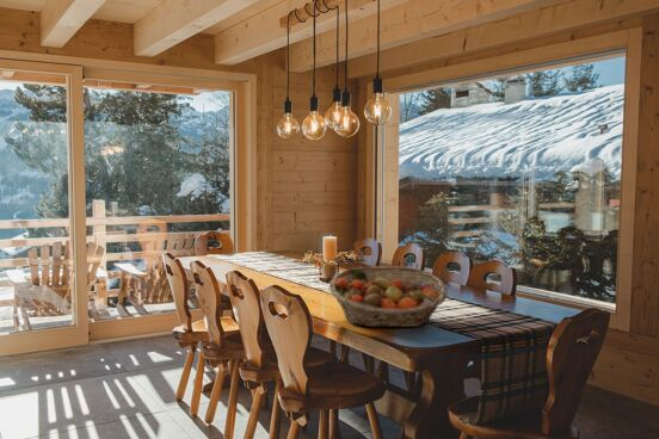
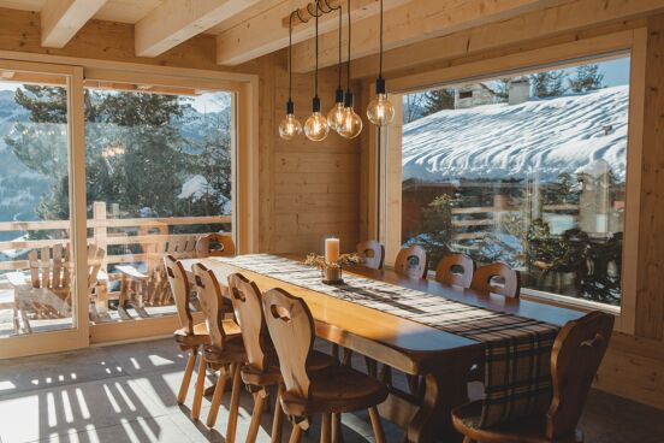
- fruit basket [328,265,449,328]
